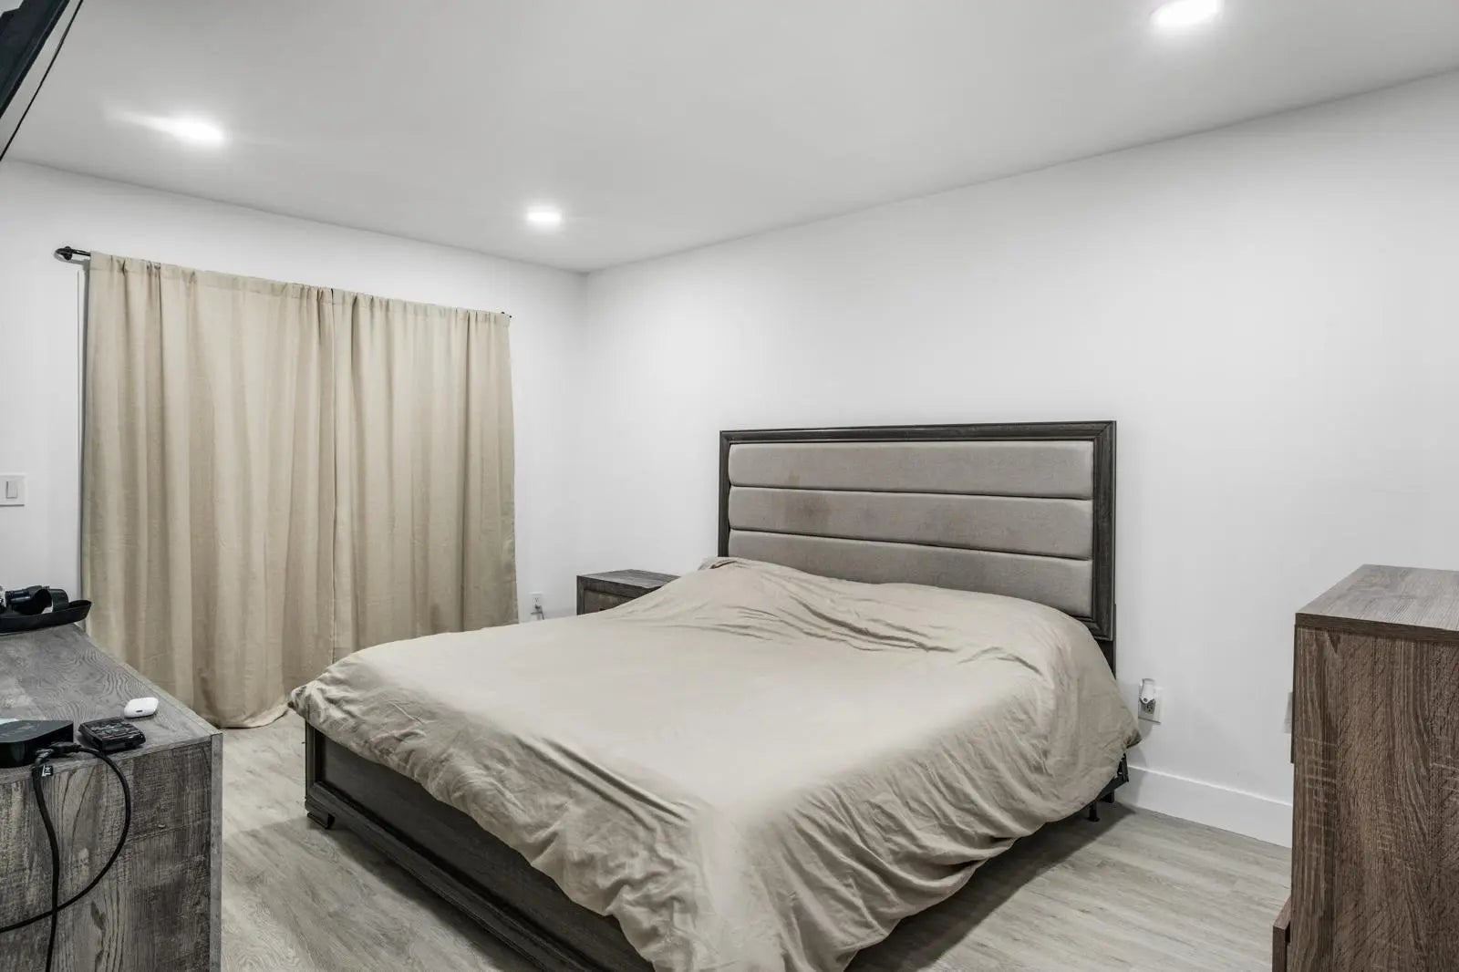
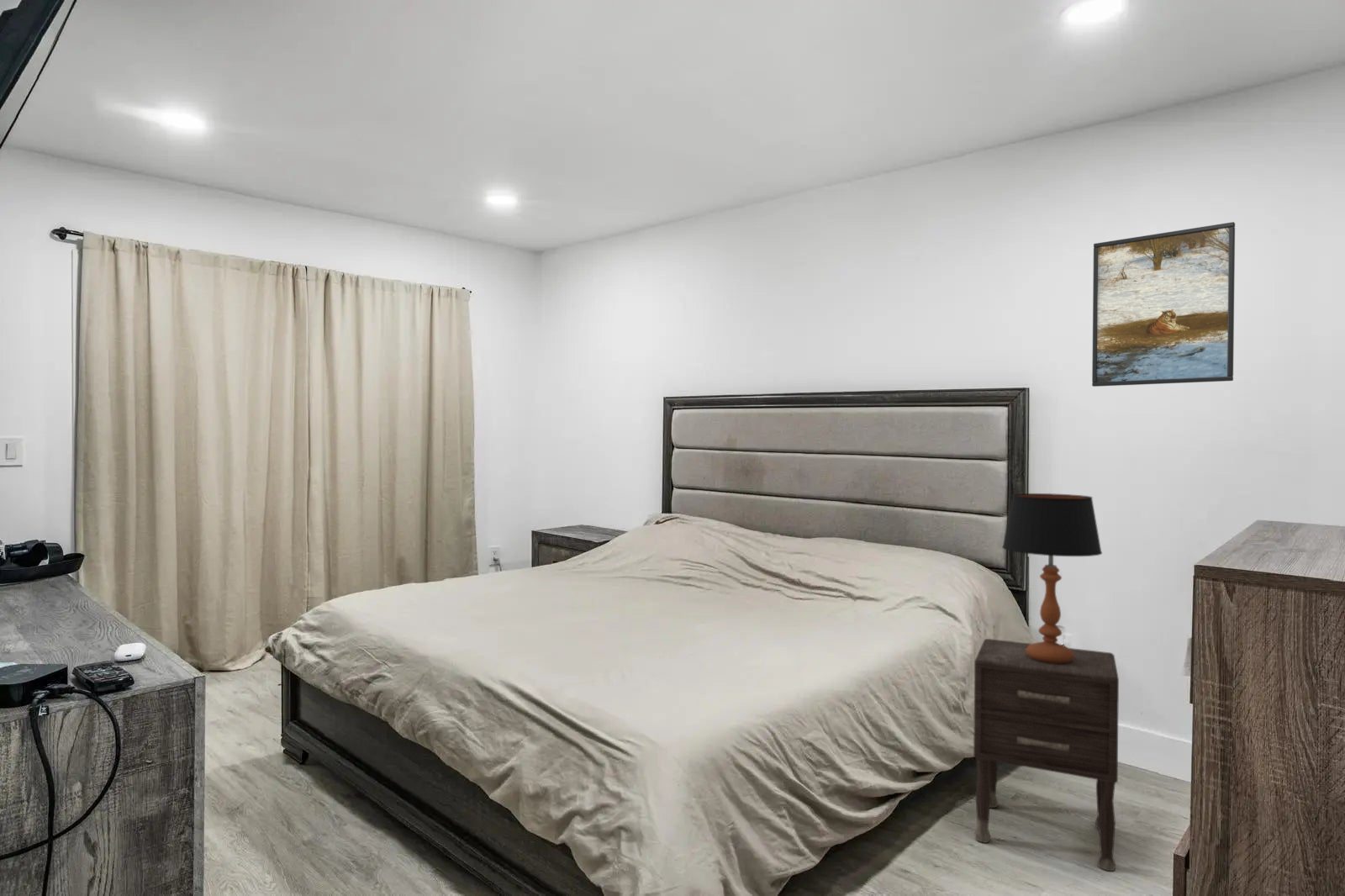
+ nightstand [973,638,1120,872]
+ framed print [1091,221,1236,387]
+ table lamp [1001,493,1103,664]
